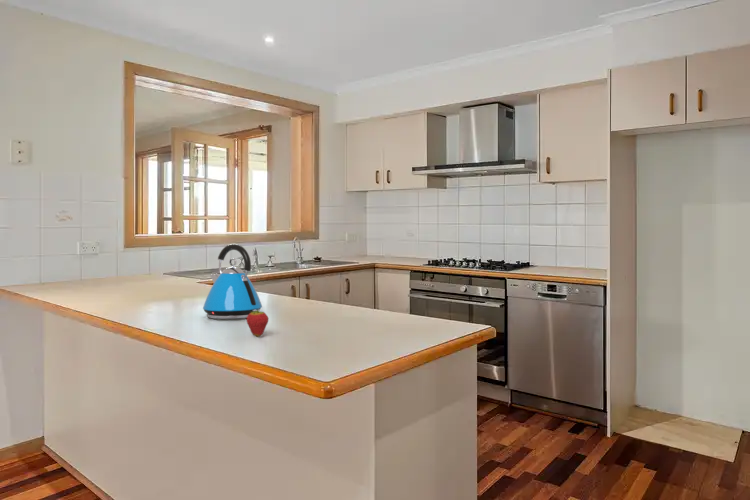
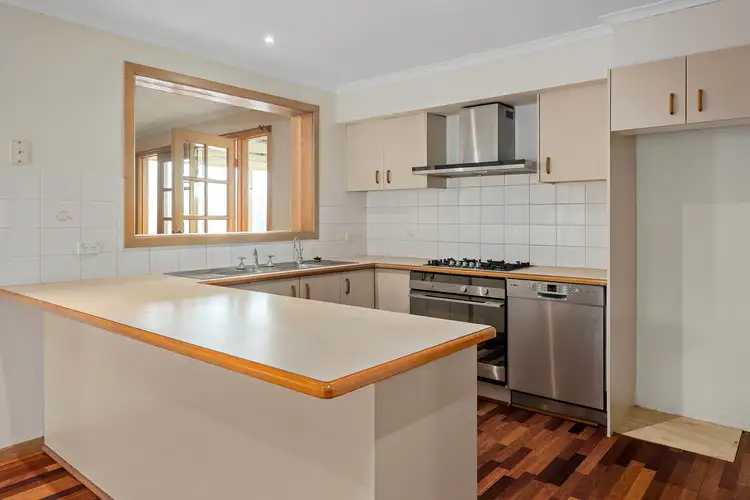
- kettle [202,243,263,320]
- fruit [246,309,269,338]
